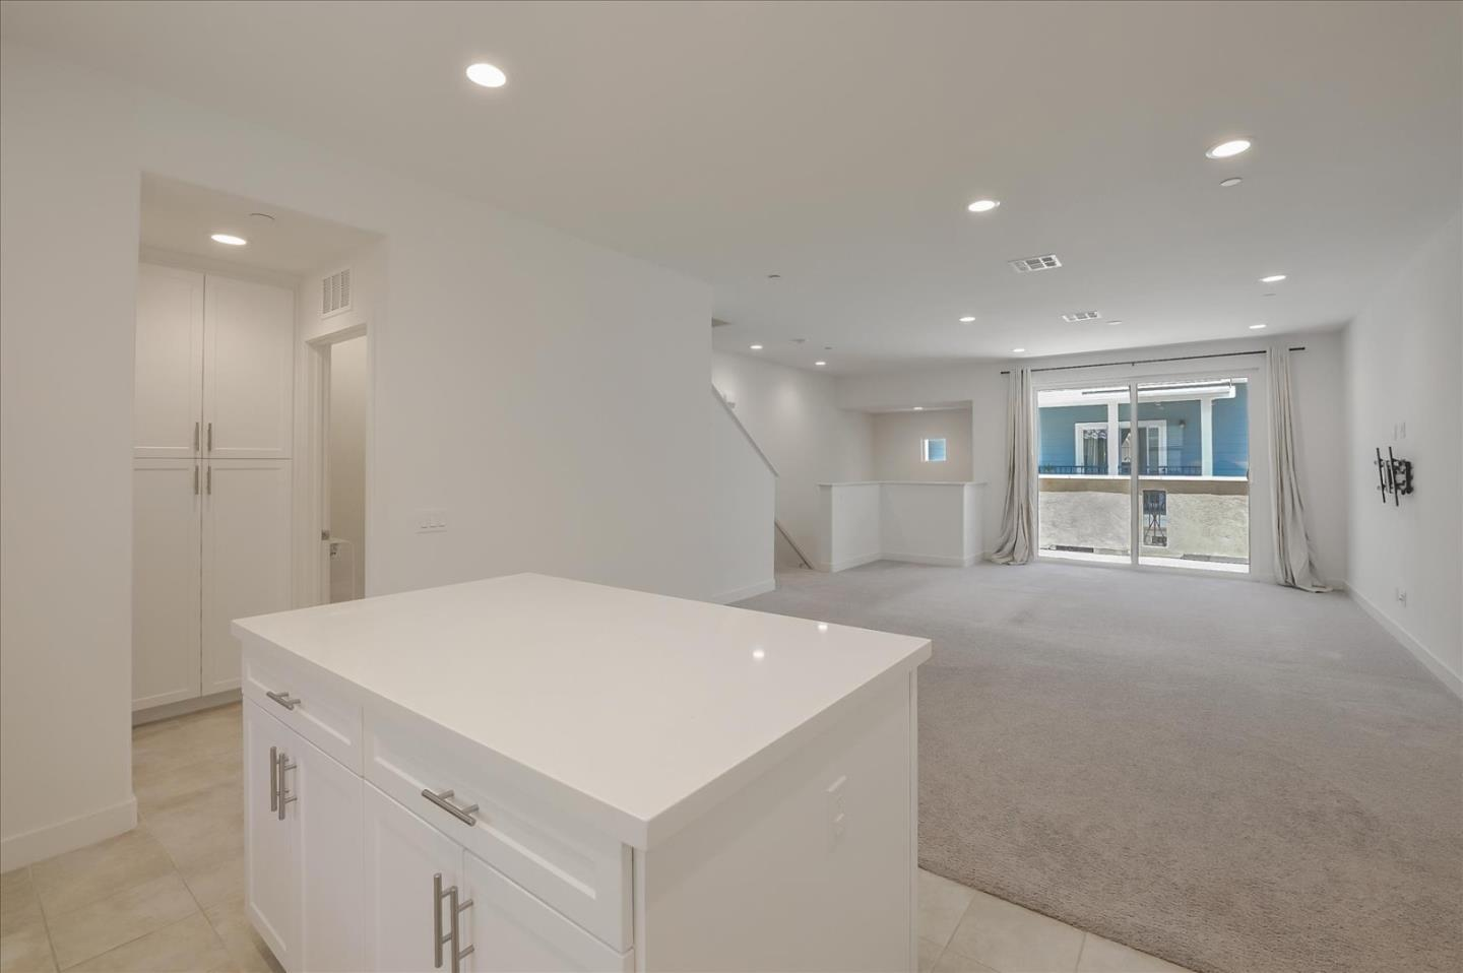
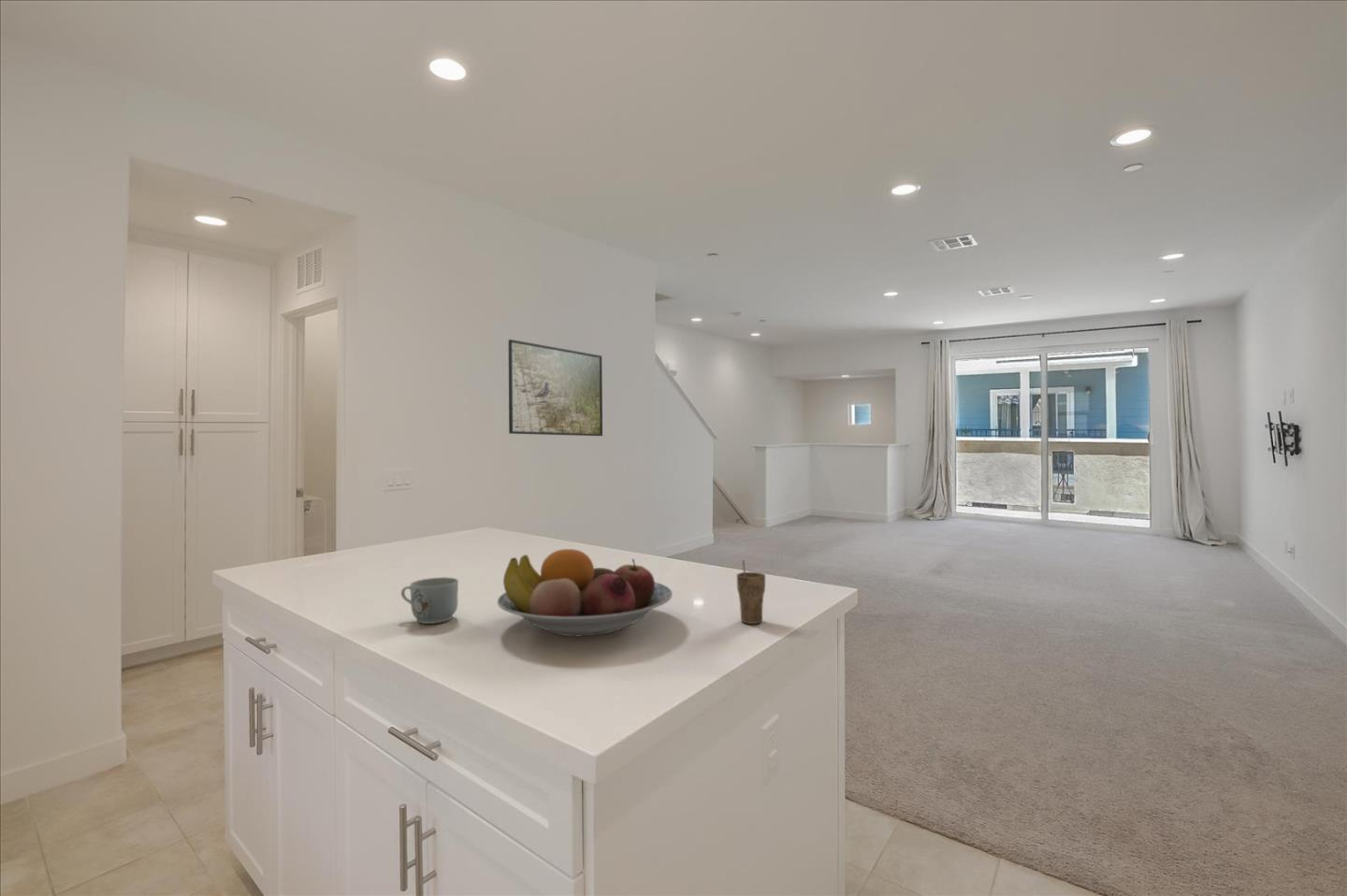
+ mug [400,576,459,625]
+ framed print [508,339,603,437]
+ fruit bowl [497,548,674,637]
+ cup [735,560,766,625]
